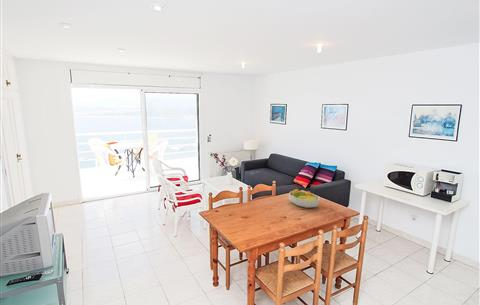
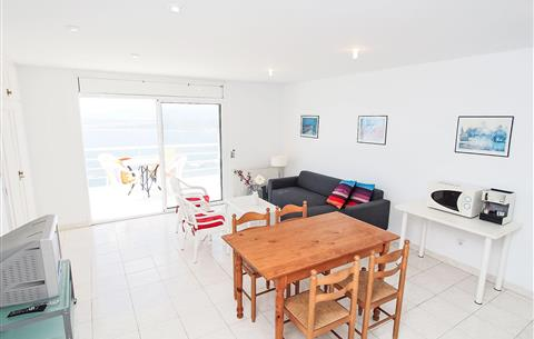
- fruit bowl [288,188,321,209]
